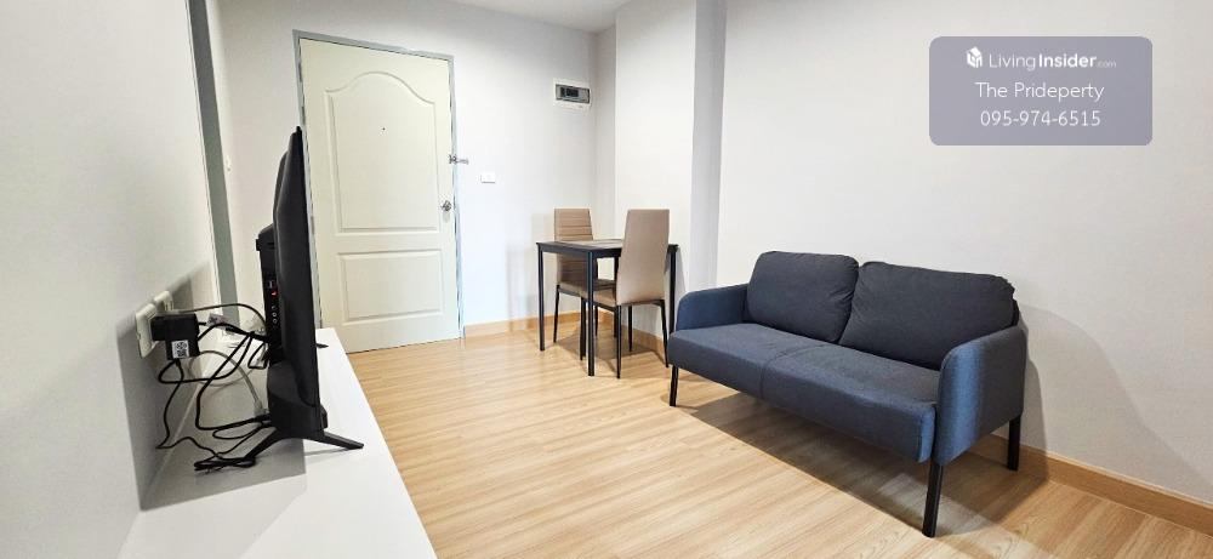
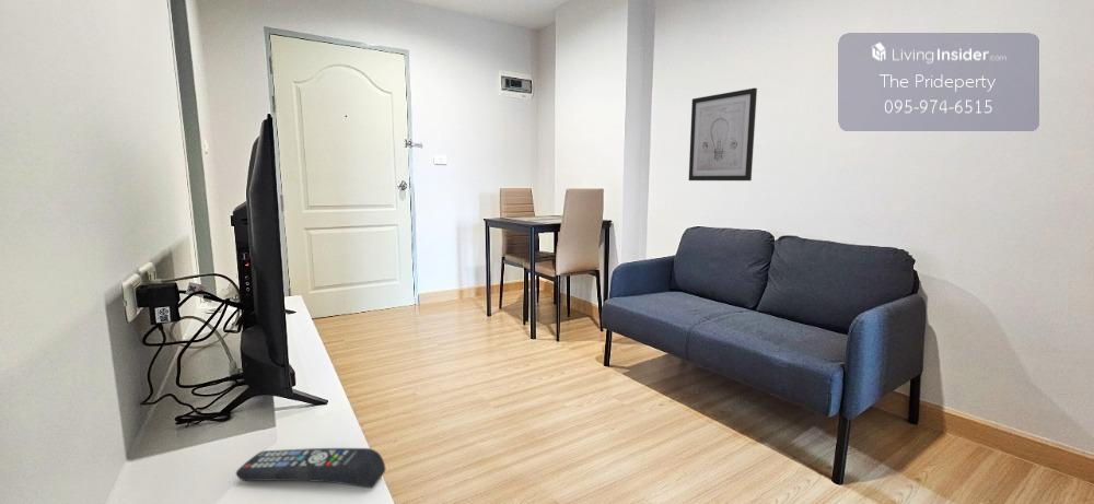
+ remote control [235,447,386,490]
+ wall art [688,87,758,181]
